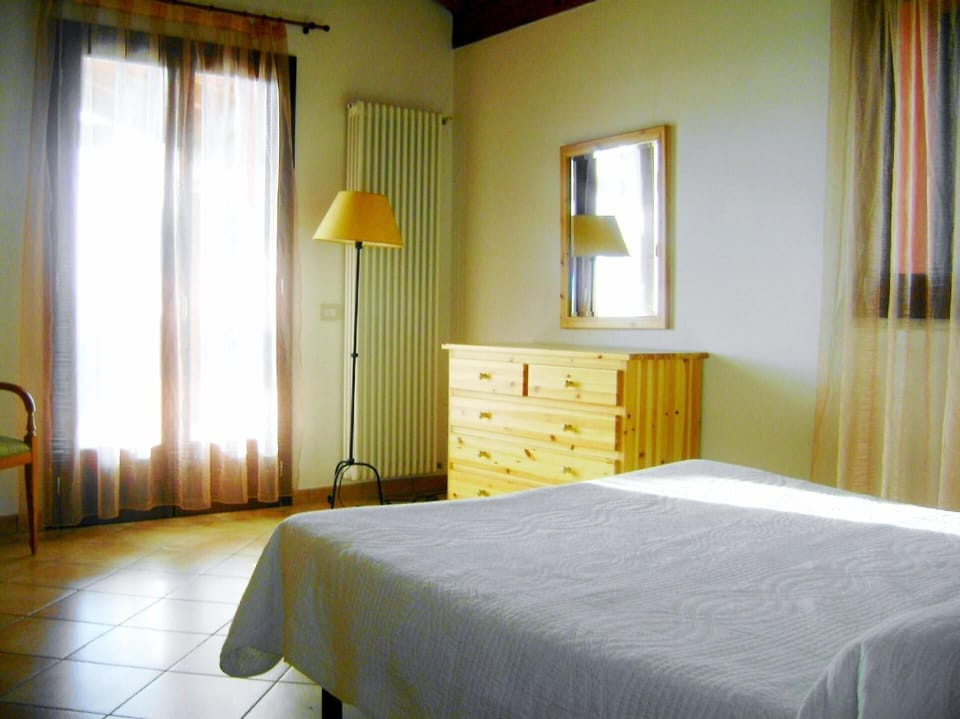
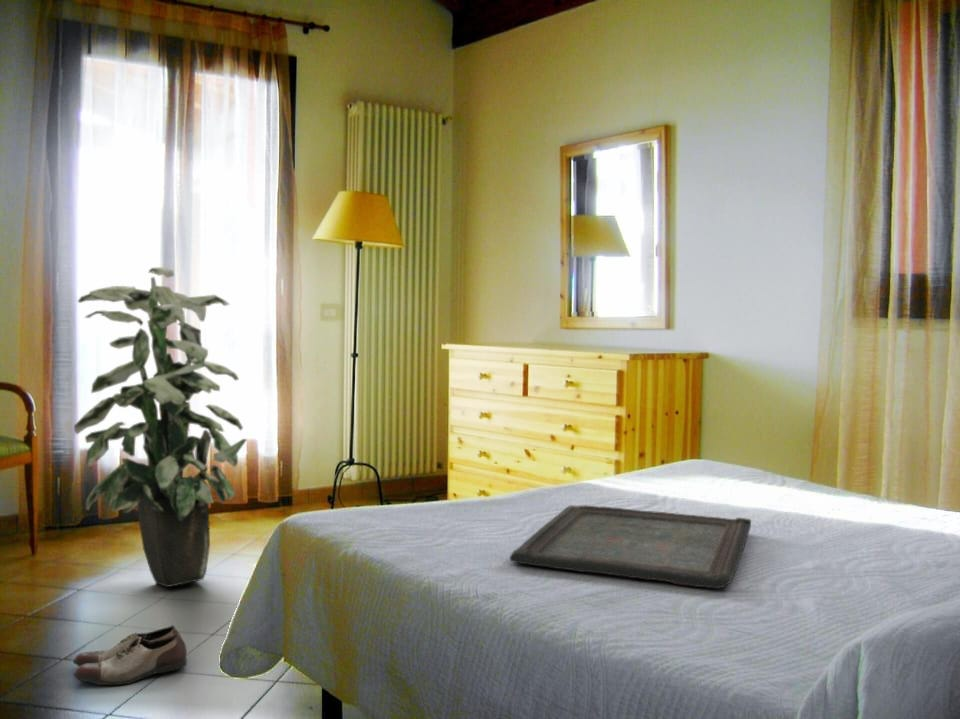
+ shoe [72,625,188,686]
+ indoor plant [73,266,248,588]
+ serving tray [509,504,752,589]
